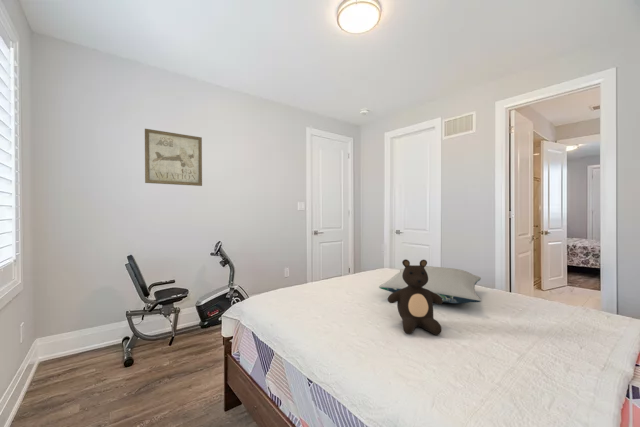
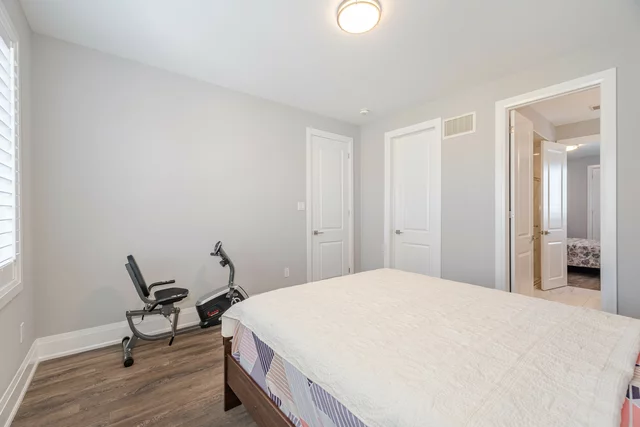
- pillow [378,264,482,304]
- teddy bear [387,258,443,336]
- wall art [144,128,203,187]
